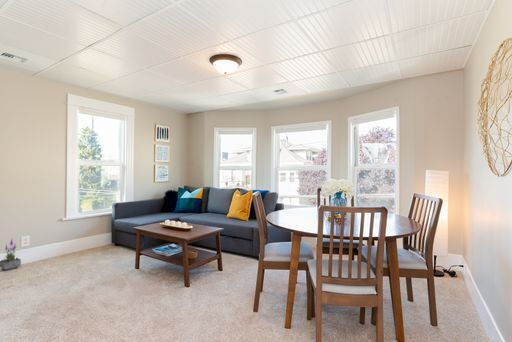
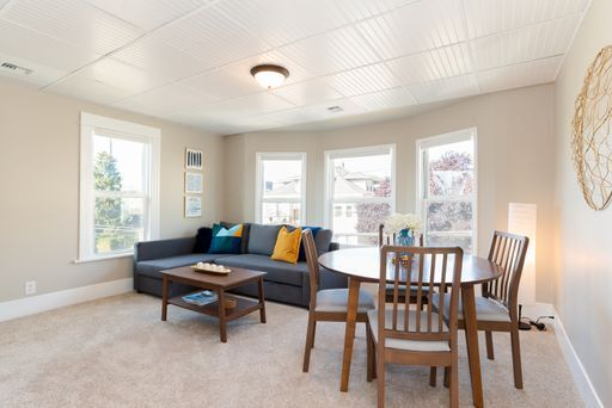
- potted plant [0,238,22,271]
